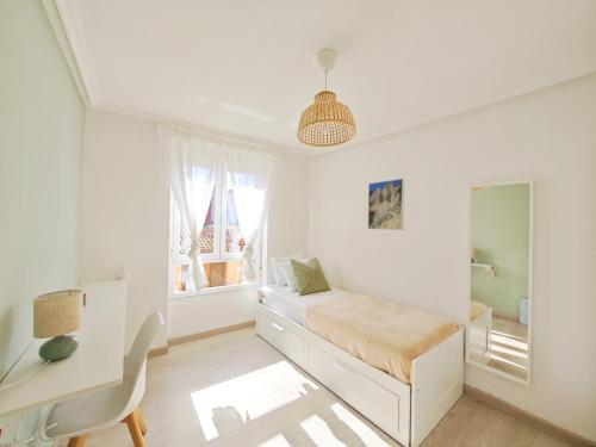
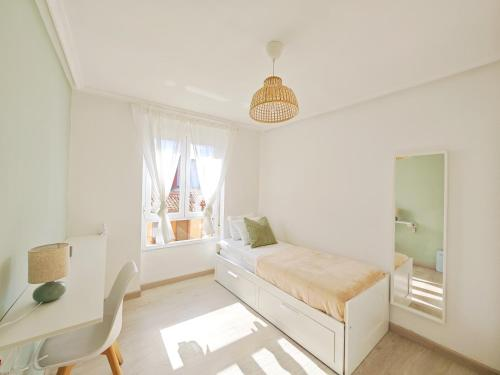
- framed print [367,178,405,231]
